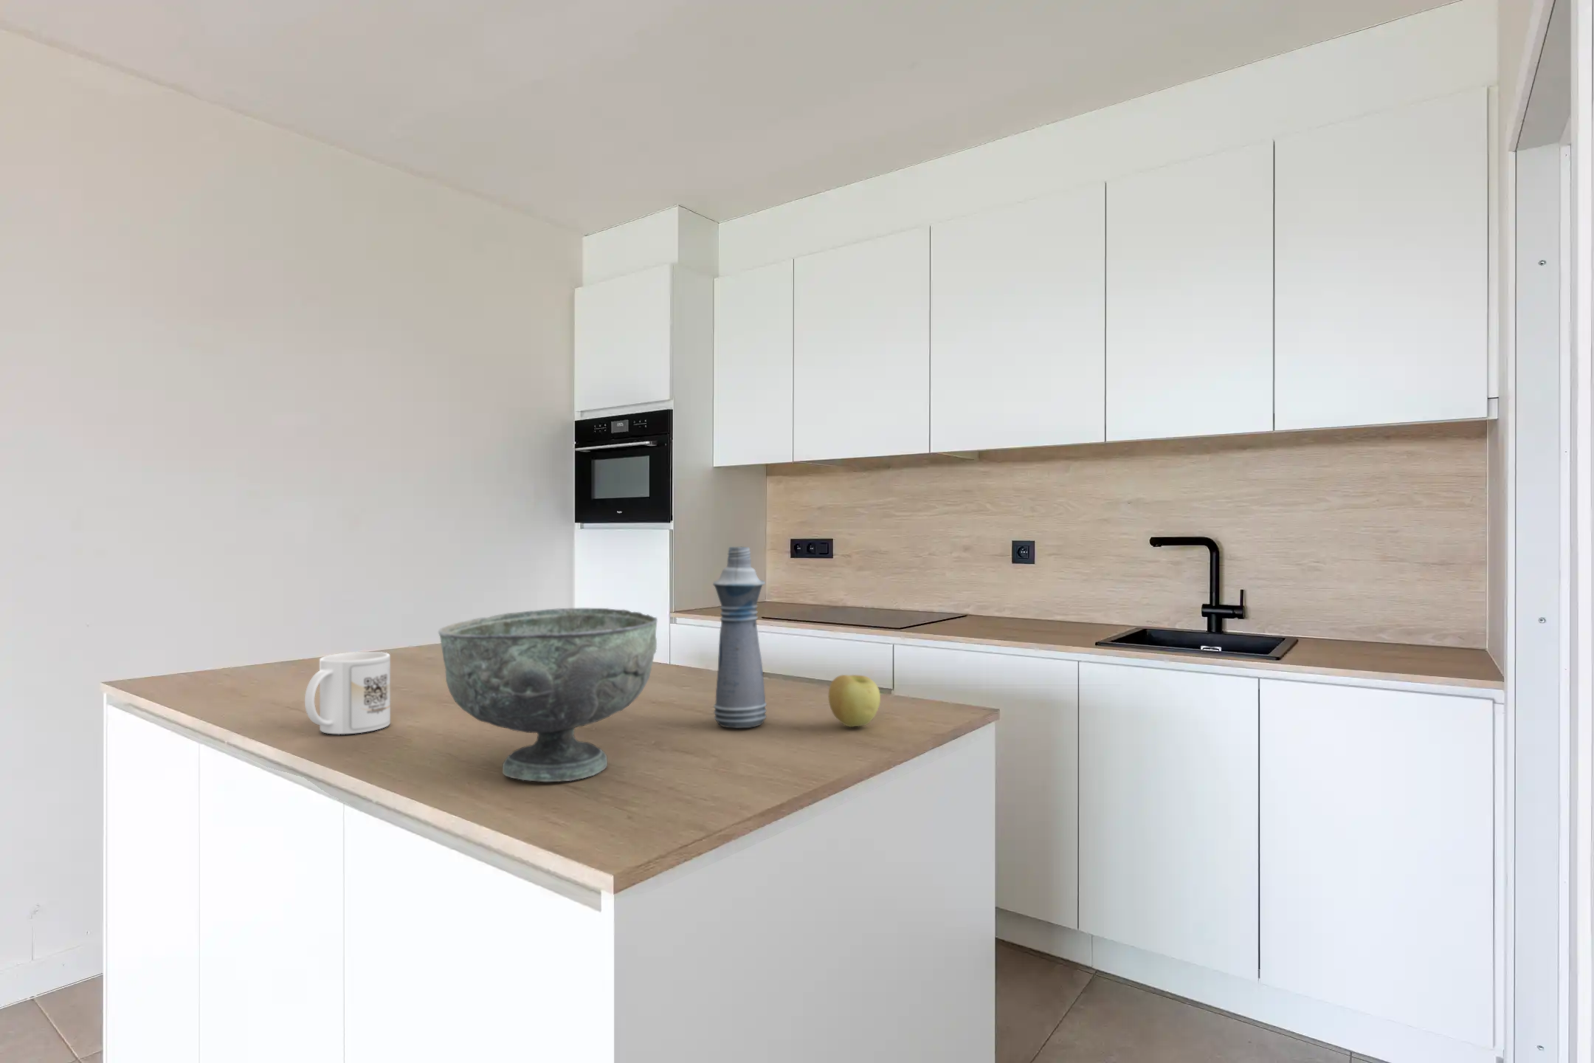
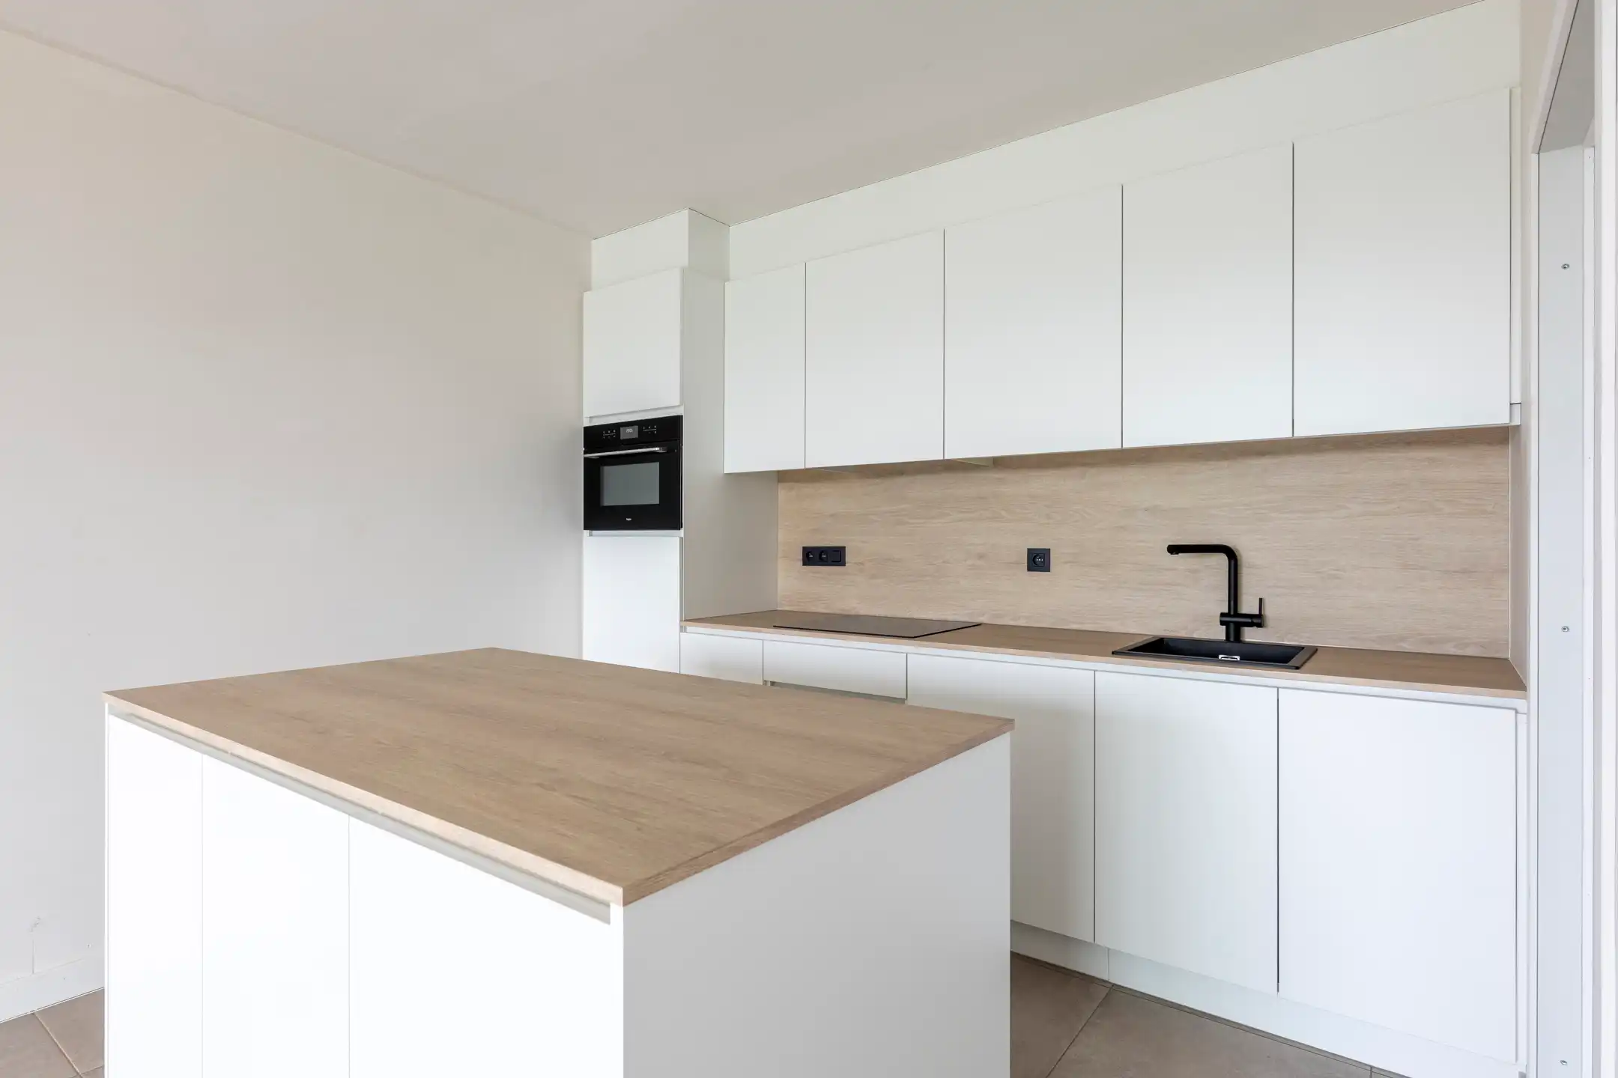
- apple [828,674,881,728]
- mug [304,651,391,736]
- decorative bowl [438,607,658,783]
- bottle [712,546,767,728]
